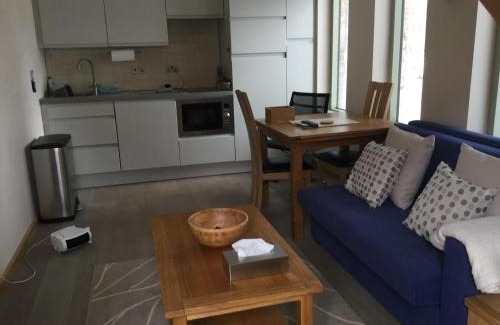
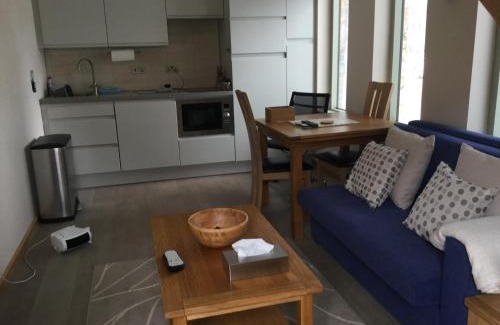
+ remote control [162,249,187,272]
